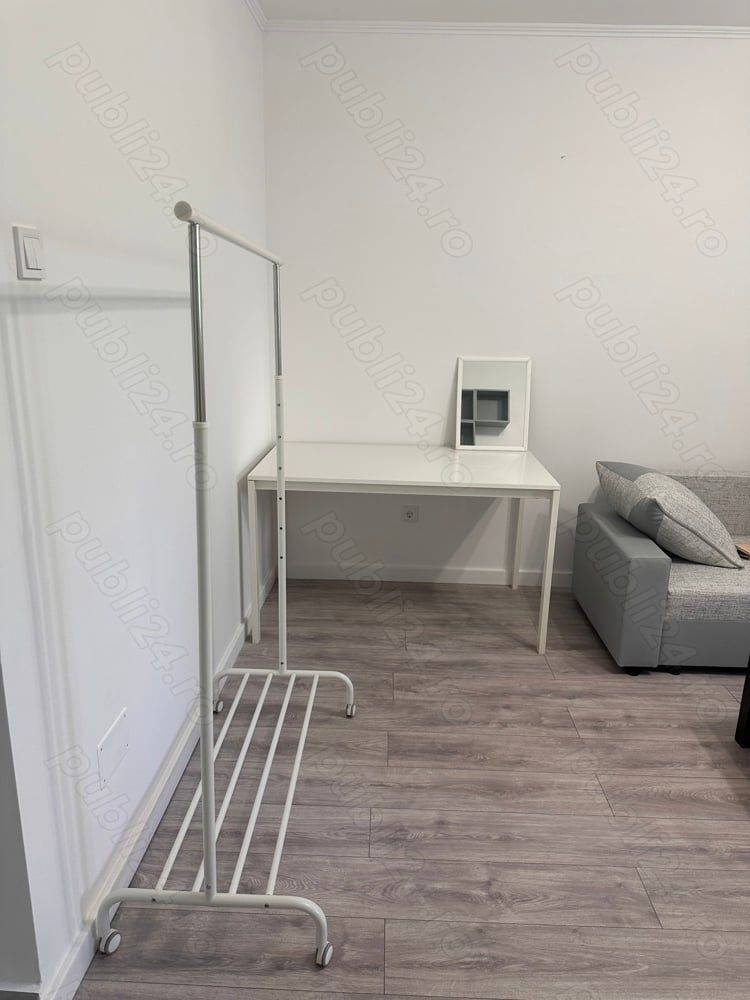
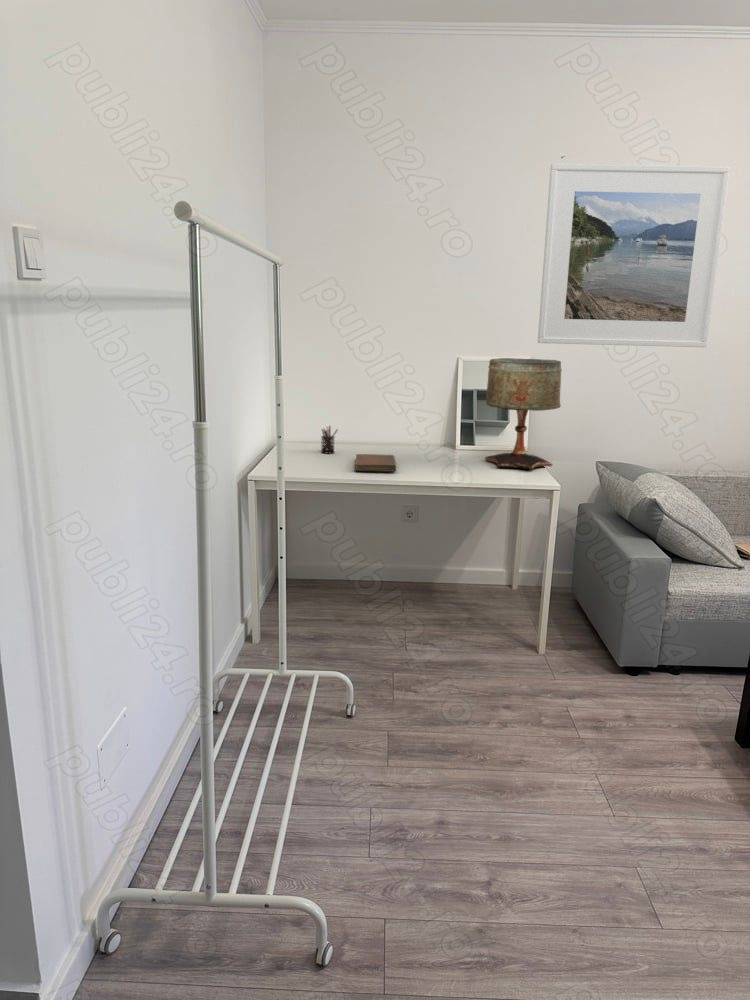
+ notebook [354,453,397,472]
+ table lamp [484,357,563,471]
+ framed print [537,163,731,348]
+ pen holder [320,425,339,454]
